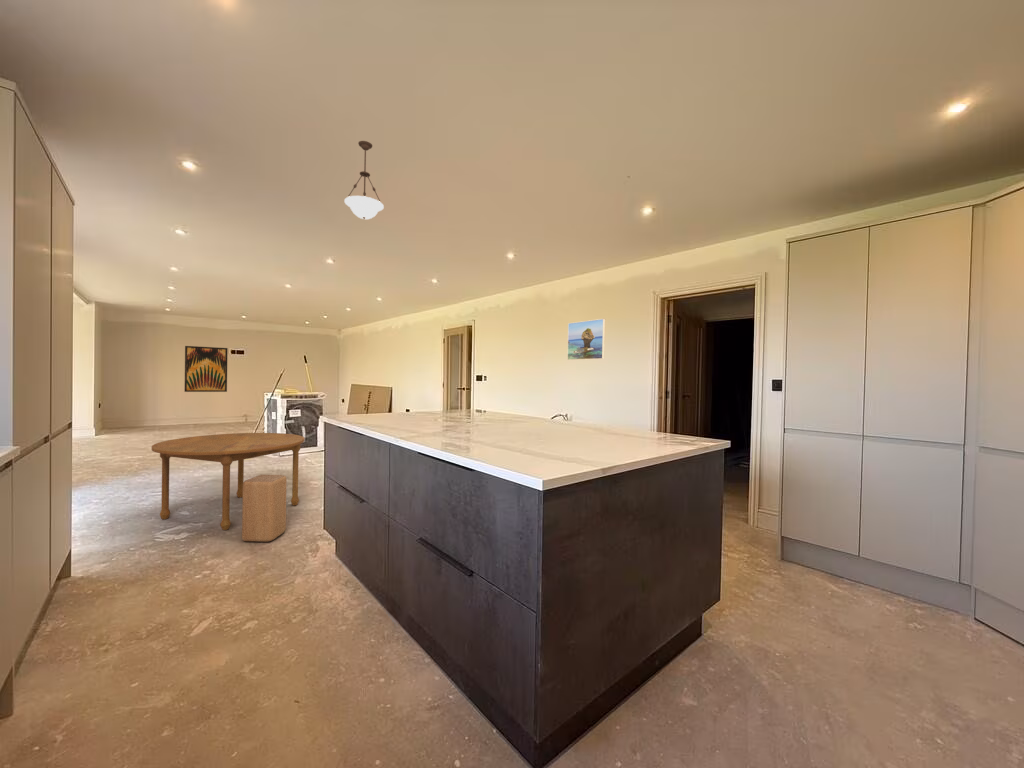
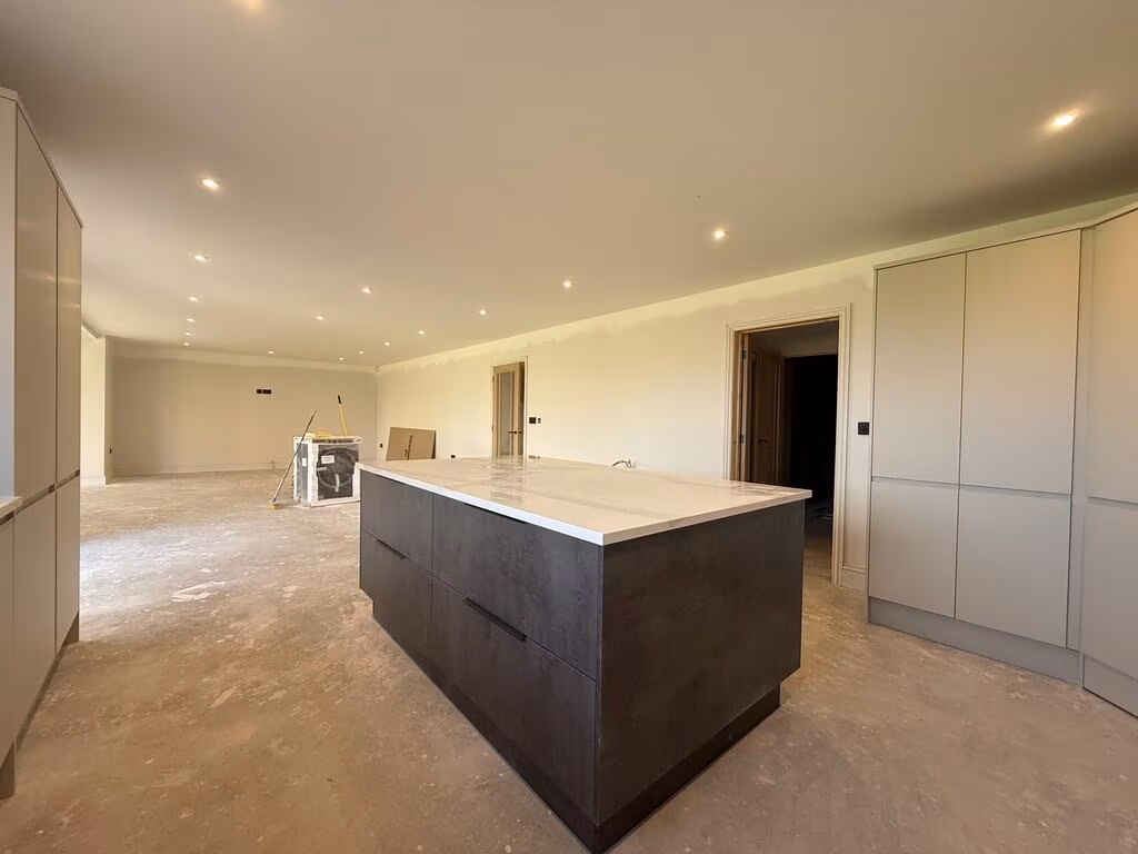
- stool [241,474,287,543]
- wall art [184,345,229,393]
- pendant light [343,140,385,220]
- dining table [151,432,305,531]
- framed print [566,318,606,361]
